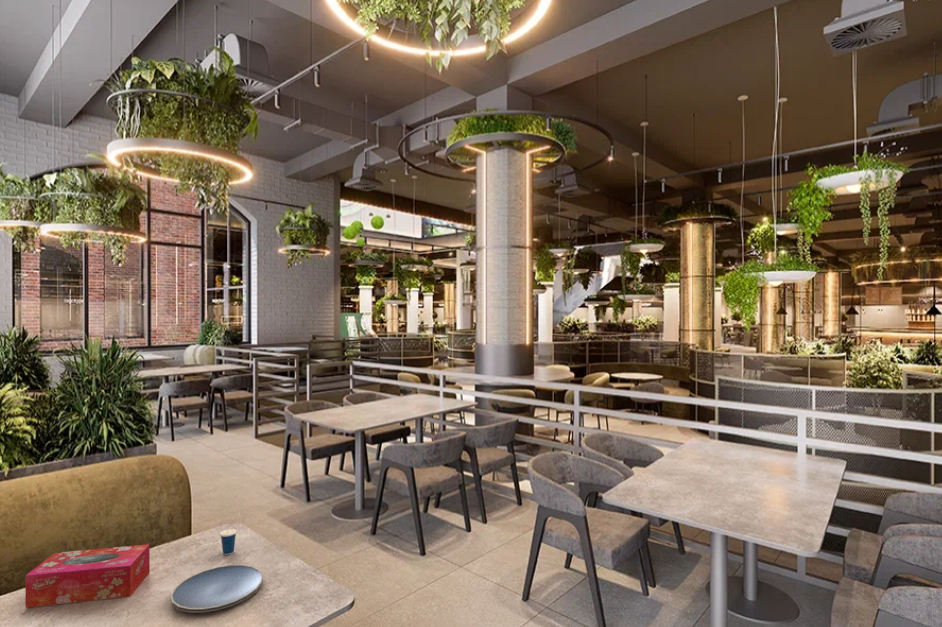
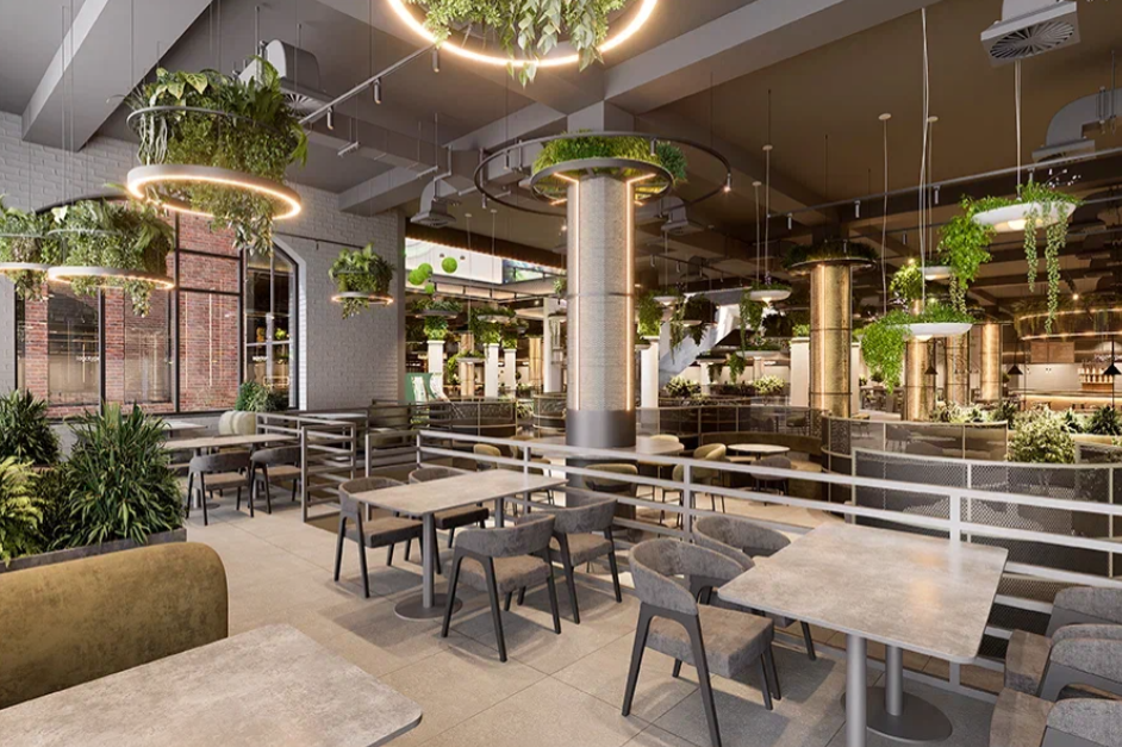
- cup [219,523,238,556]
- plate [170,564,264,614]
- tissue box [24,543,151,609]
